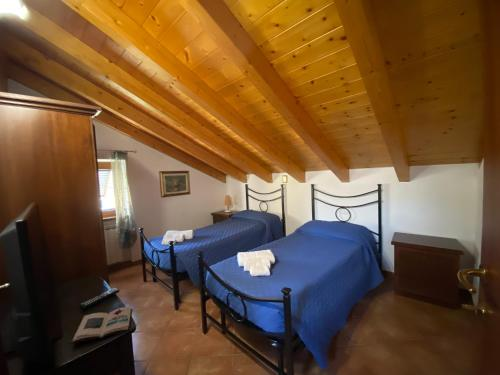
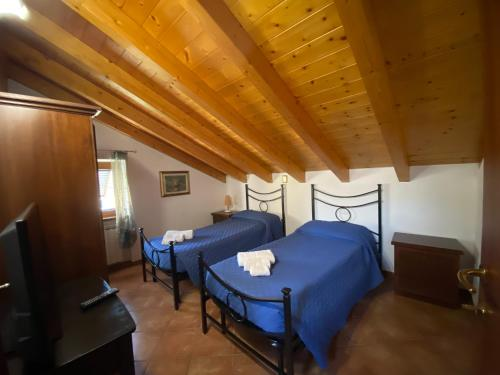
- book [69,306,134,345]
